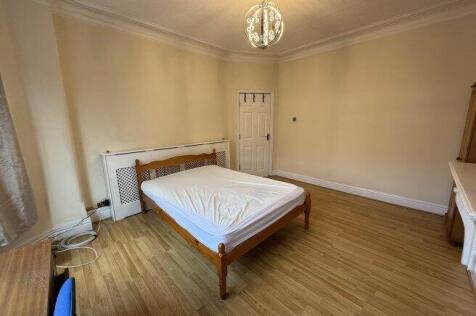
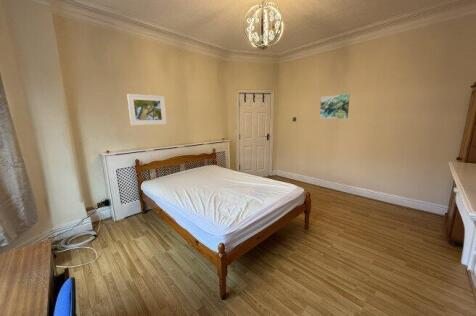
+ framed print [126,93,168,126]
+ wall art [319,93,351,120]
